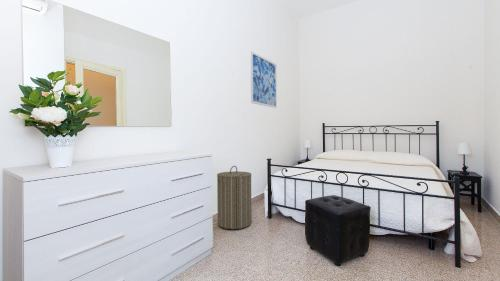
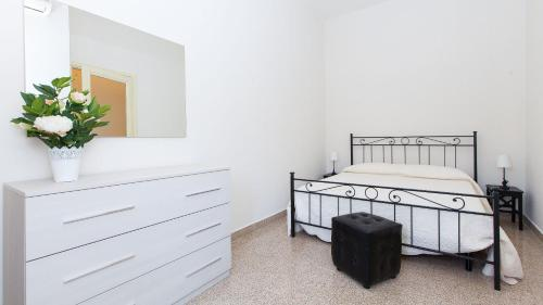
- wall art [250,50,278,109]
- laundry hamper [216,165,252,230]
